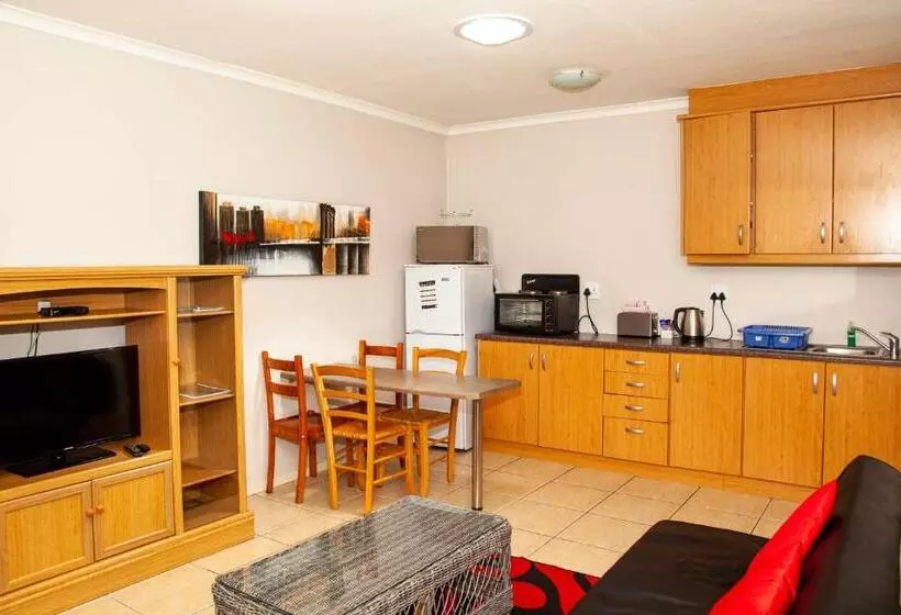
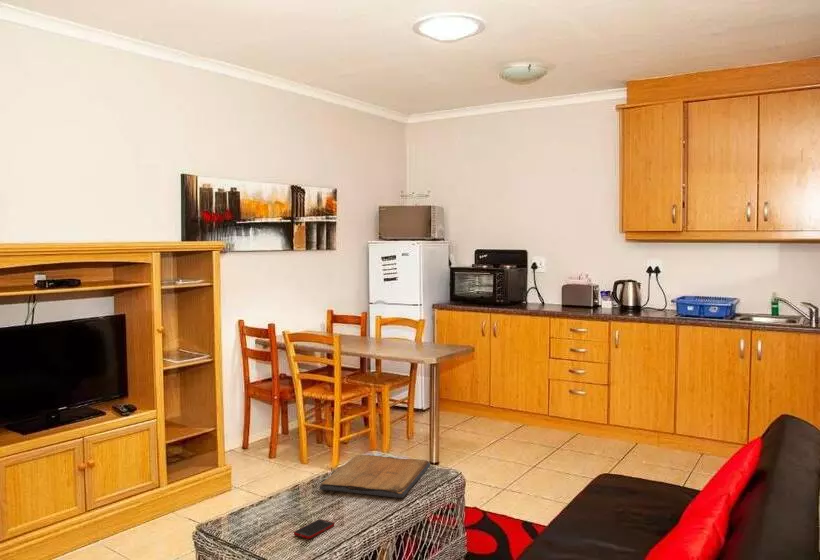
+ cell phone [293,518,335,540]
+ religious icon [319,454,431,499]
